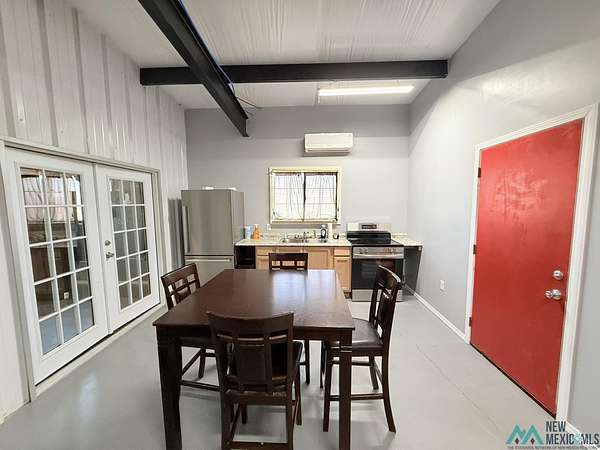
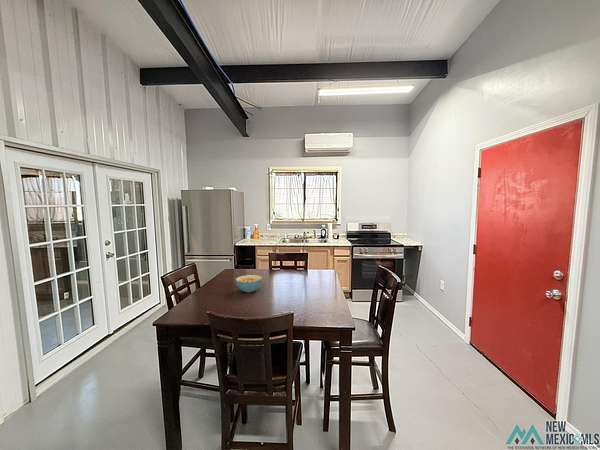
+ cereal bowl [235,274,264,293]
